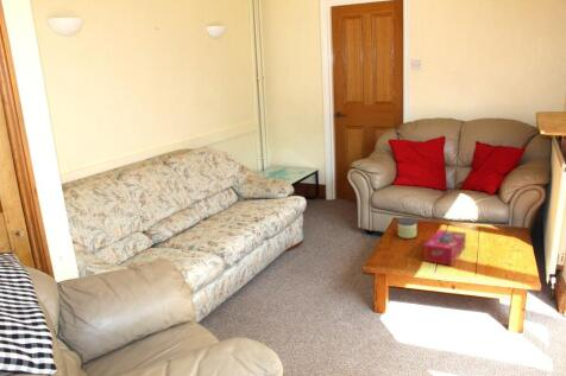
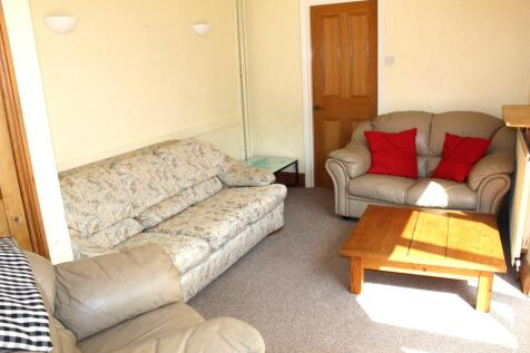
- candle [396,216,419,240]
- tissue box [423,229,467,267]
